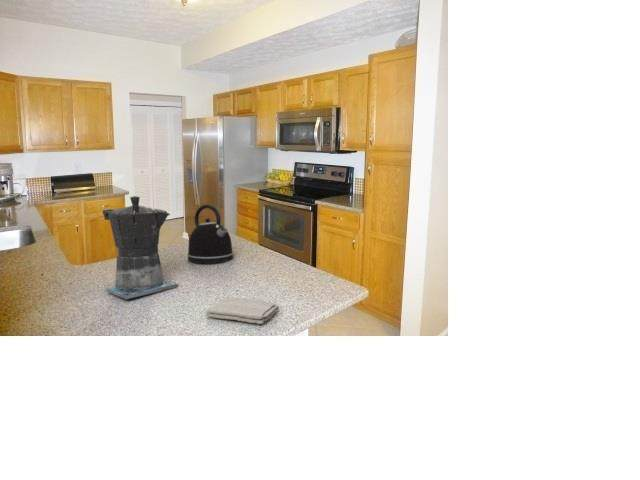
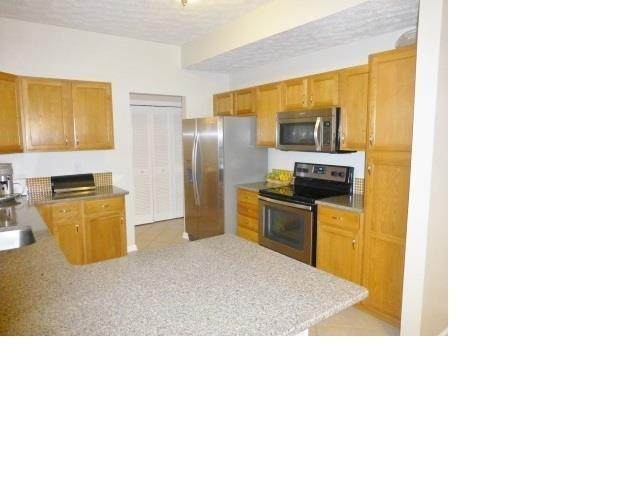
- washcloth [205,296,280,325]
- kettle [186,203,234,264]
- coffee maker [101,195,179,300]
